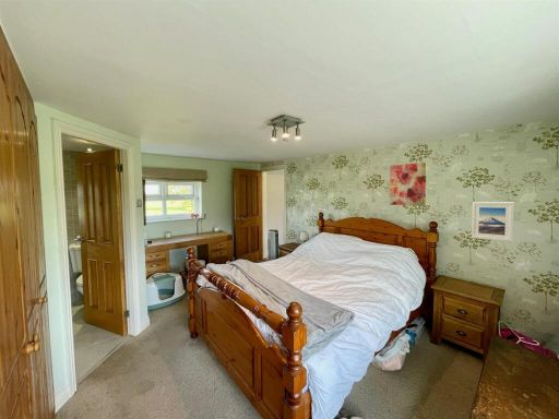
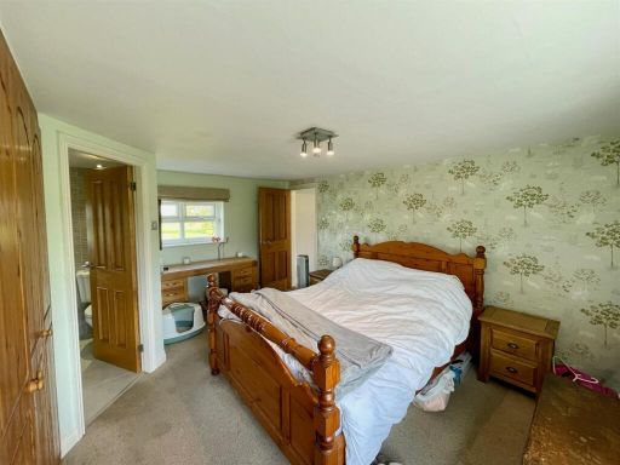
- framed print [471,201,515,242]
- wall art [389,161,428,206]
